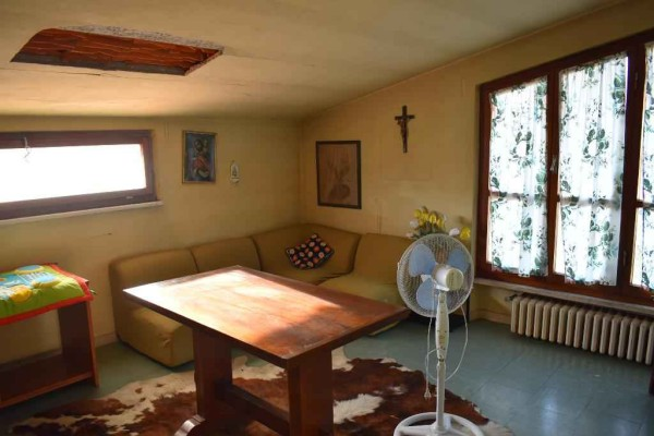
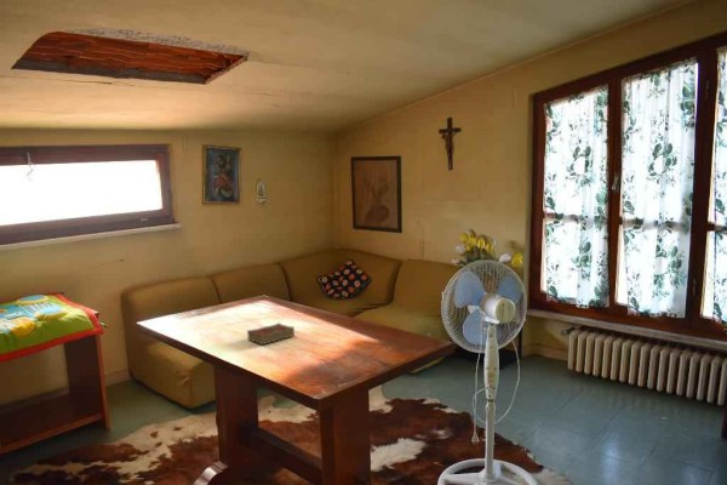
+ book [246,321,296,346]
